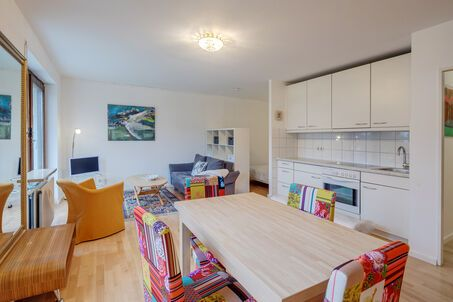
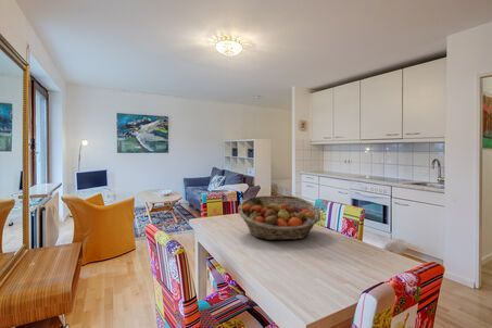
+ fruit basket [237,194,321,241]
